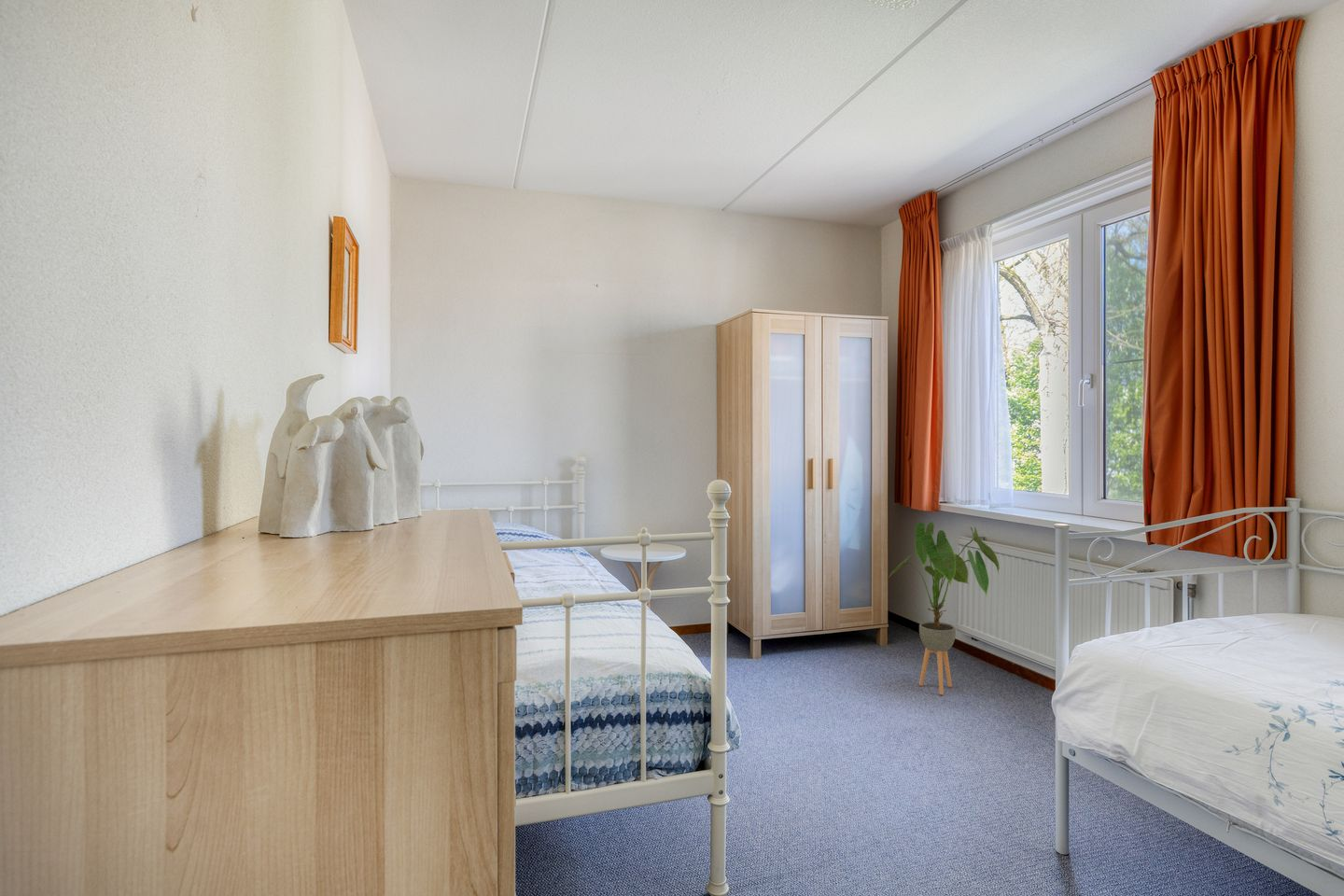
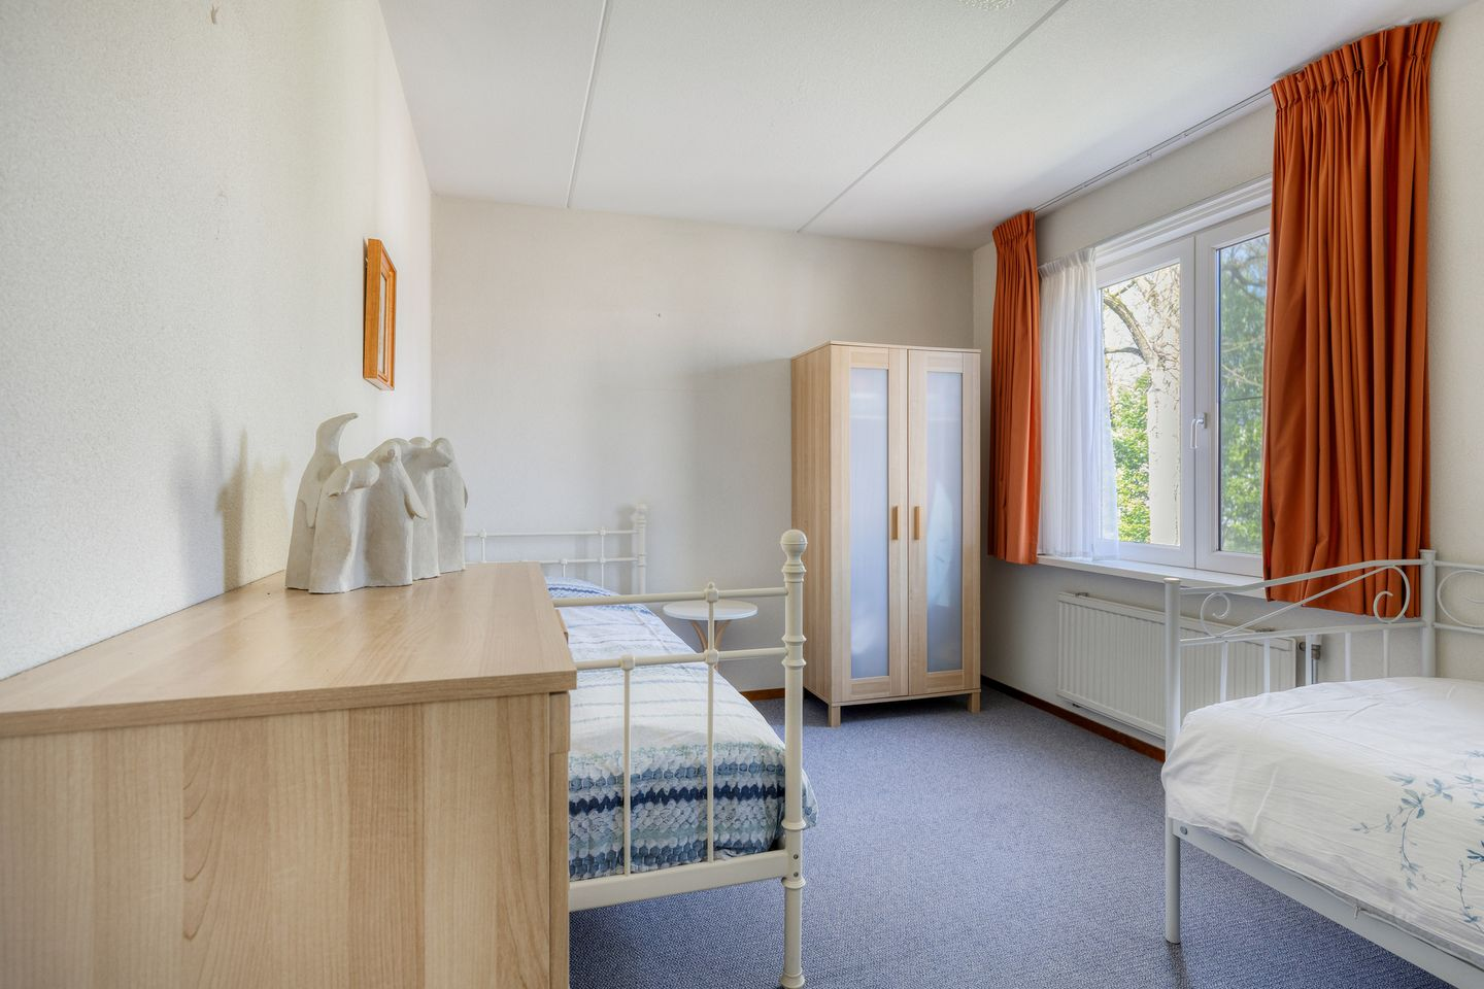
- house plant [889,521,1001,695]
